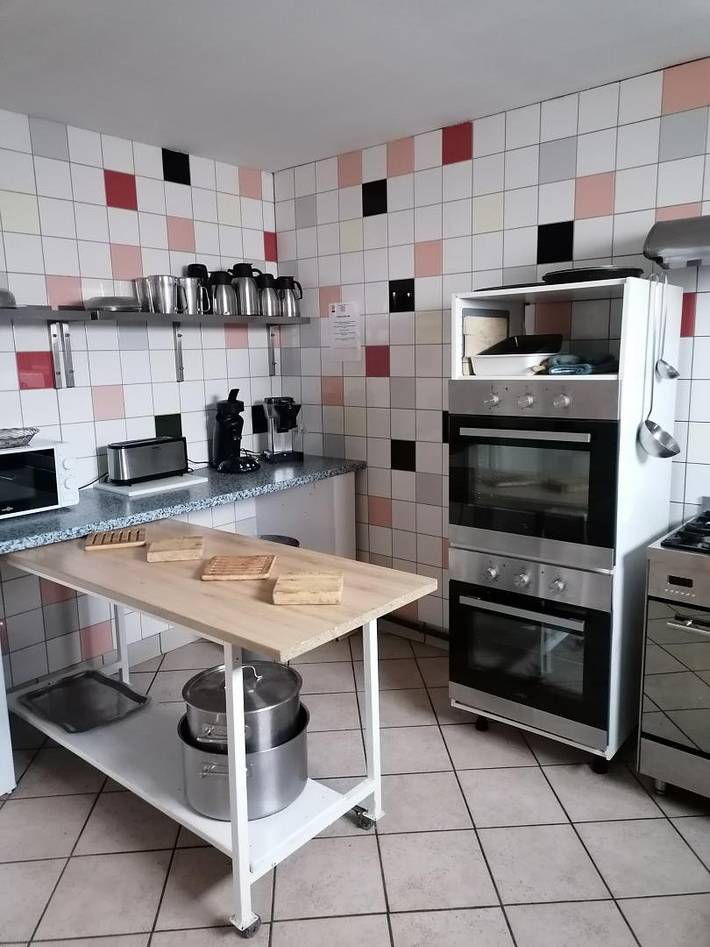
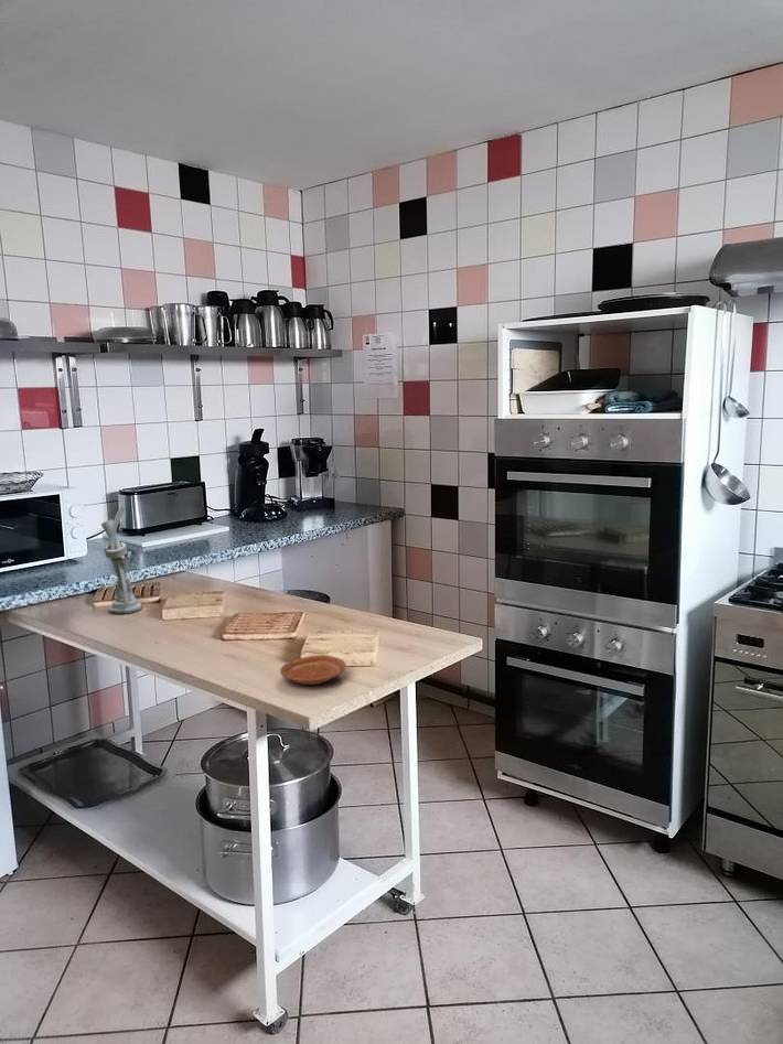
+ plate [279,654,347,686]
+ utensil holder [100,505,142,615]
